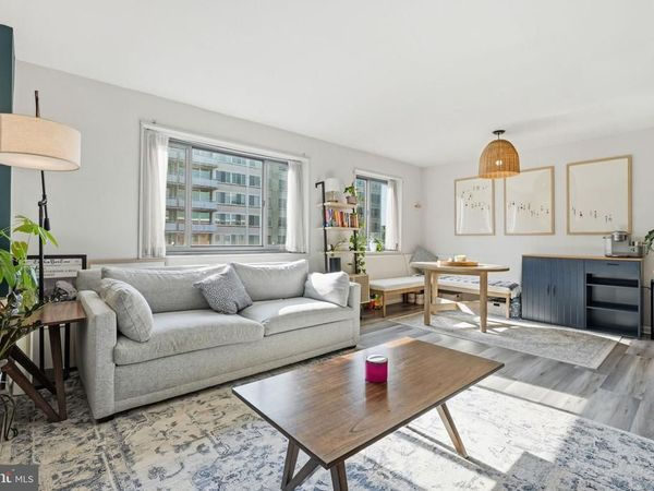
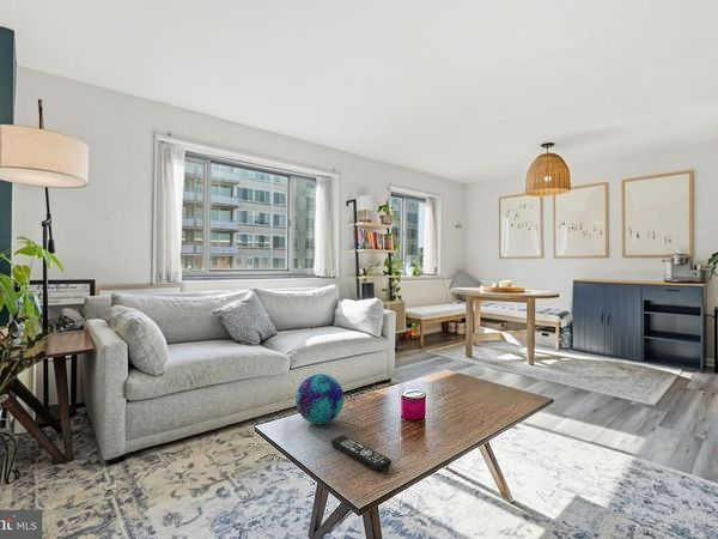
+ remote control [330,435,393,473]
+ decorative ball [294,373,345,425]
